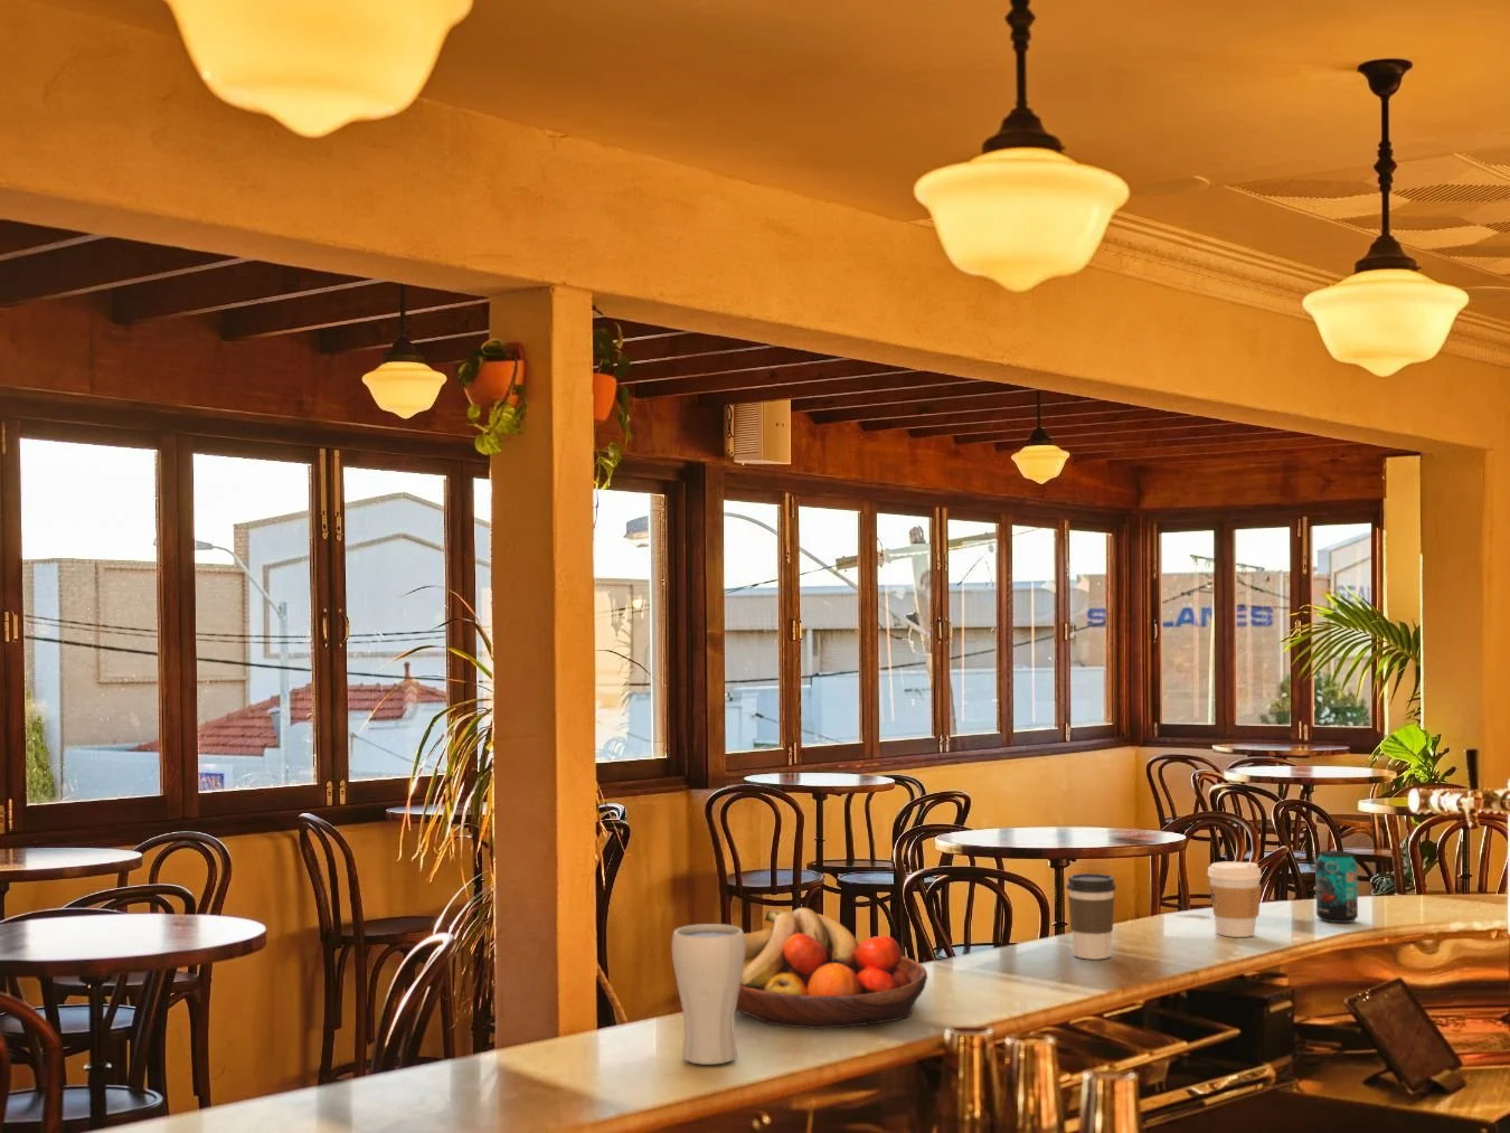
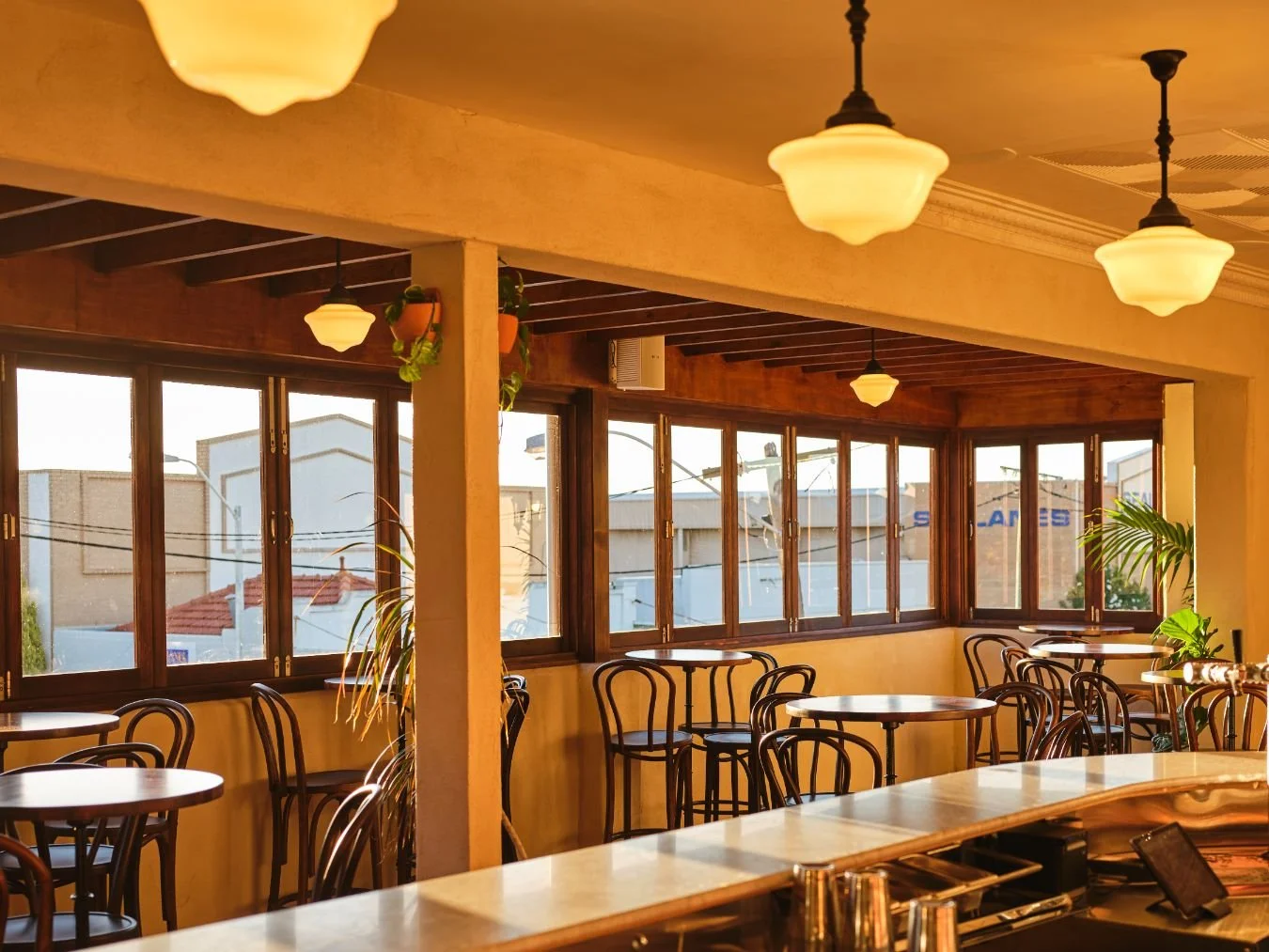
- coffee cup [1066,872,1117,960]
- coffee cup [1207,862,1262,938]
- fruit bowl [735,907,928,1031]
- drinking glass [671,922,745,1066]
- beverage can [1315,849,1359,924]
